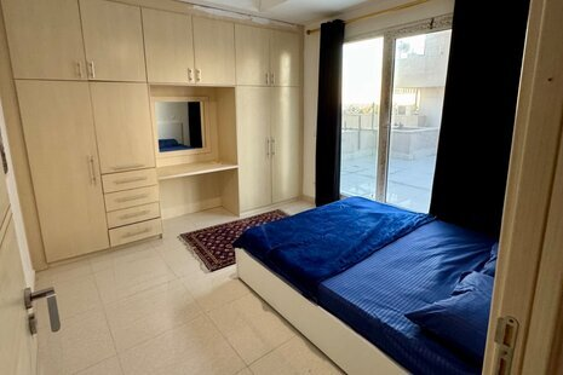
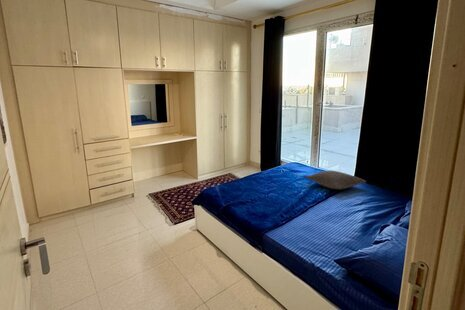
+ pillow [304,170,367,190]
